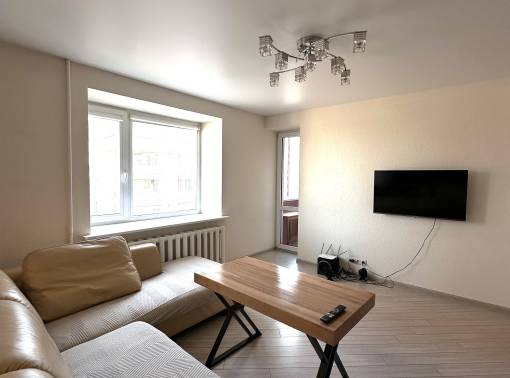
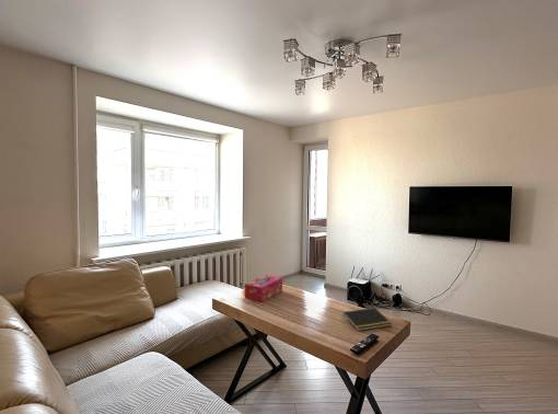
+ notepad [341,307,393,332]
+ tissue box [244,274,283,302]
